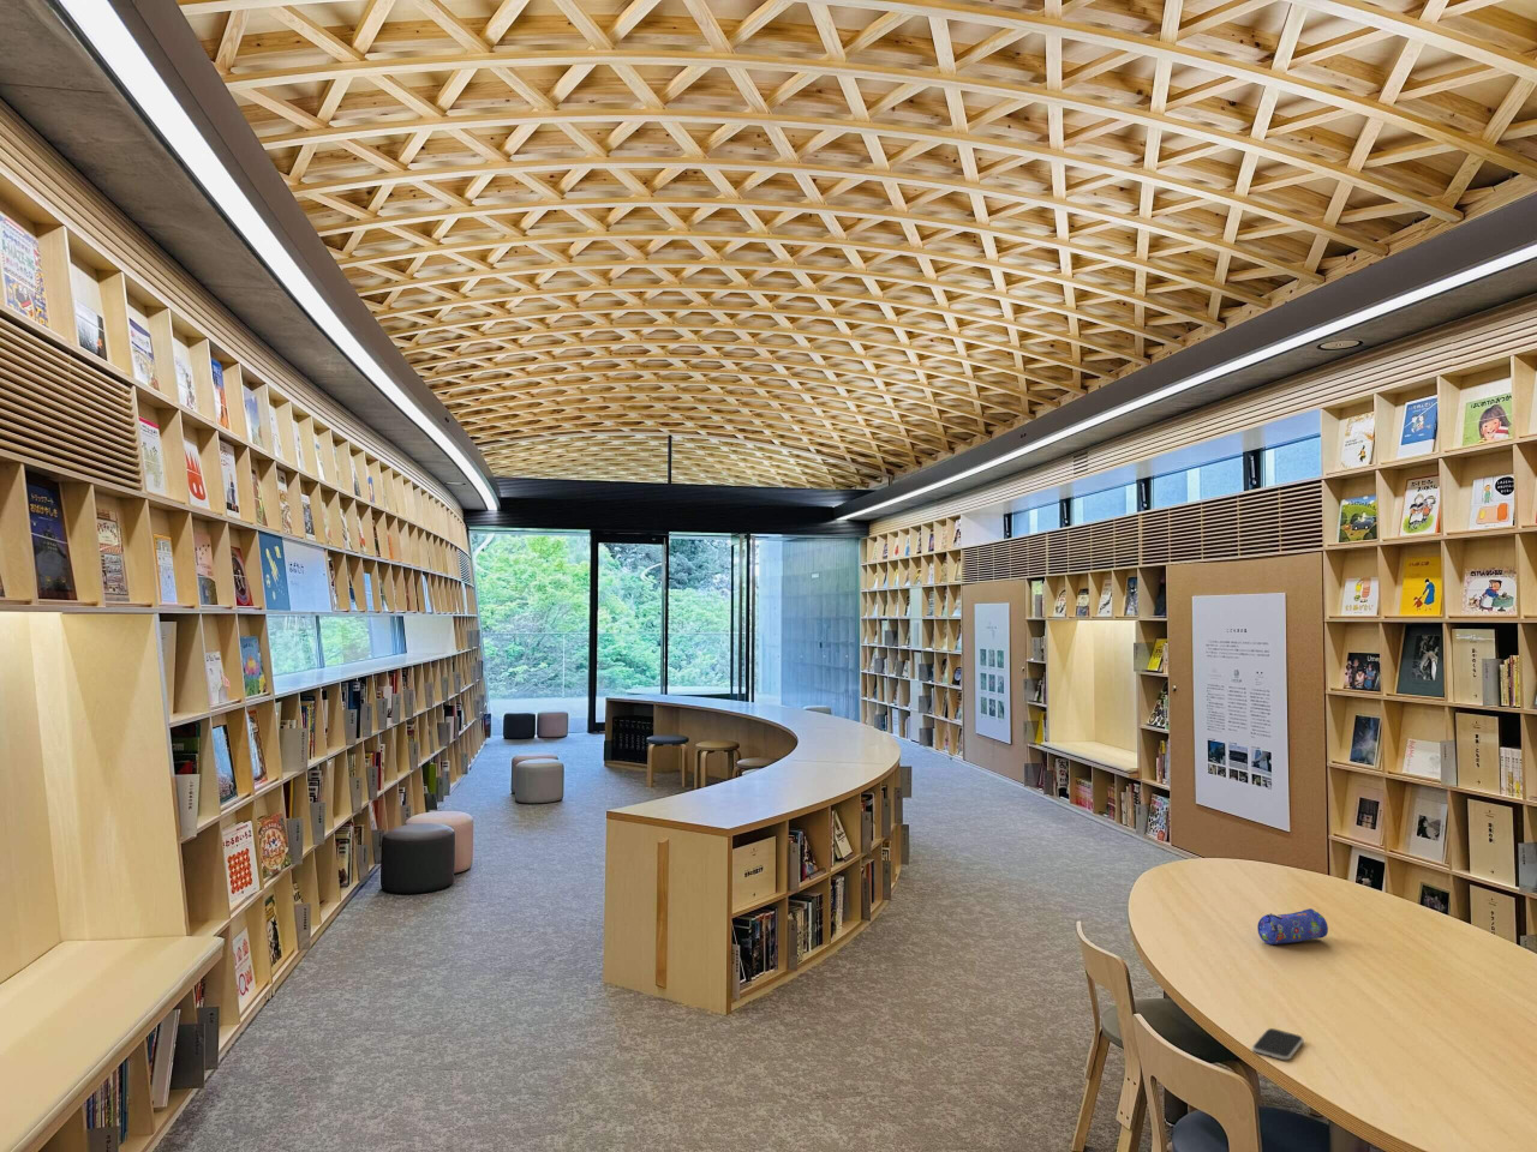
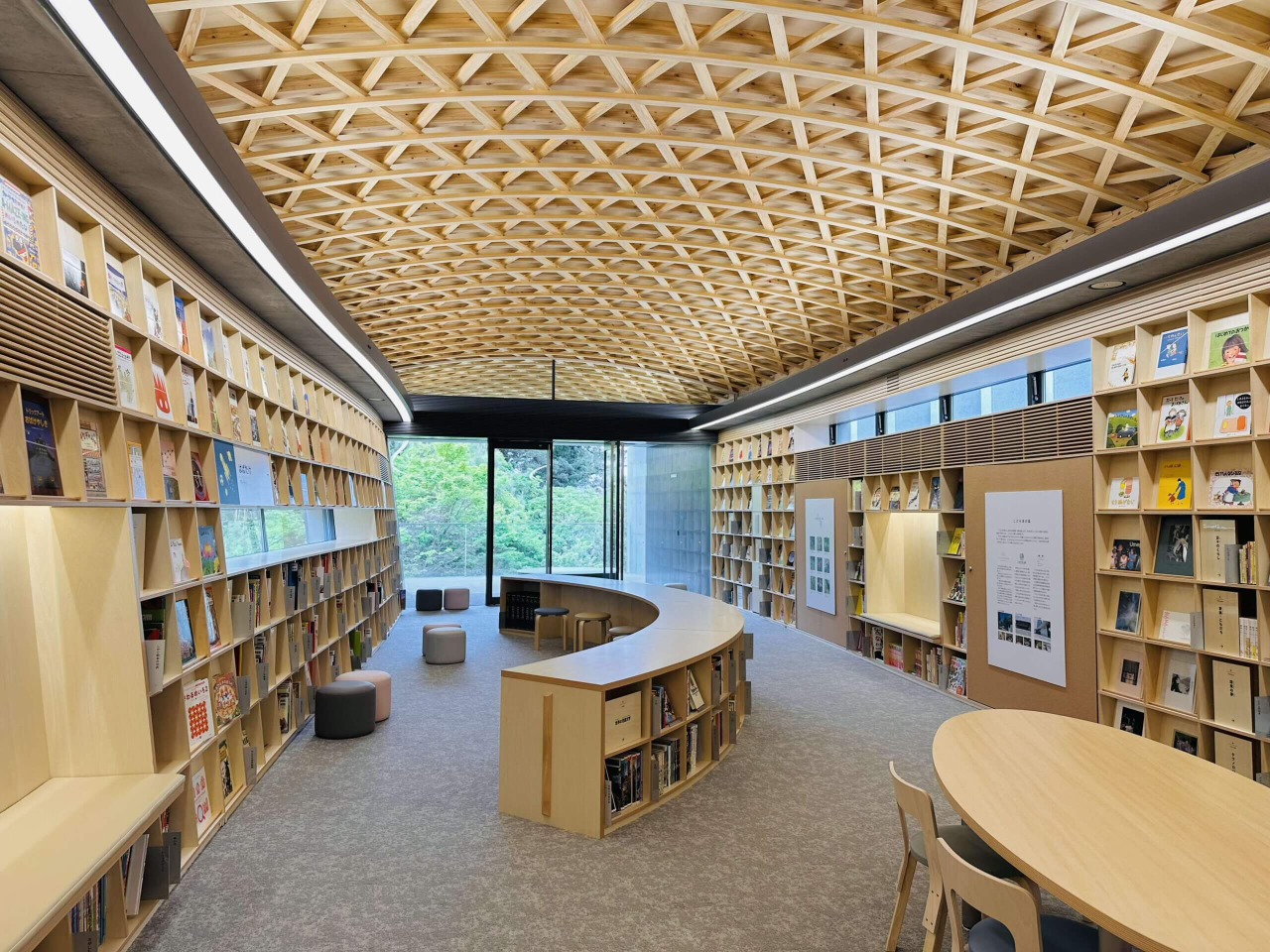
- pencil case [1256,908,1329,945]
- smartphone [1251,1027,1306,1061]
